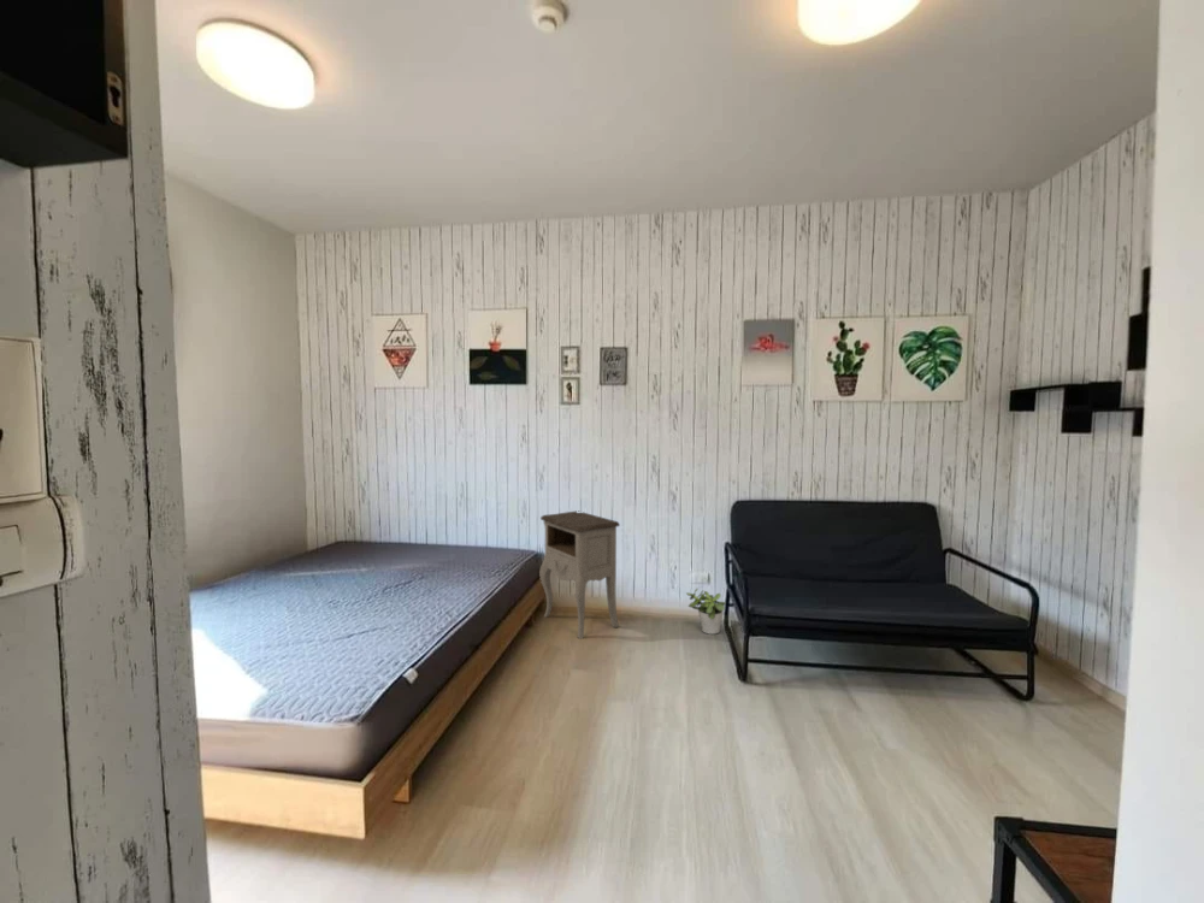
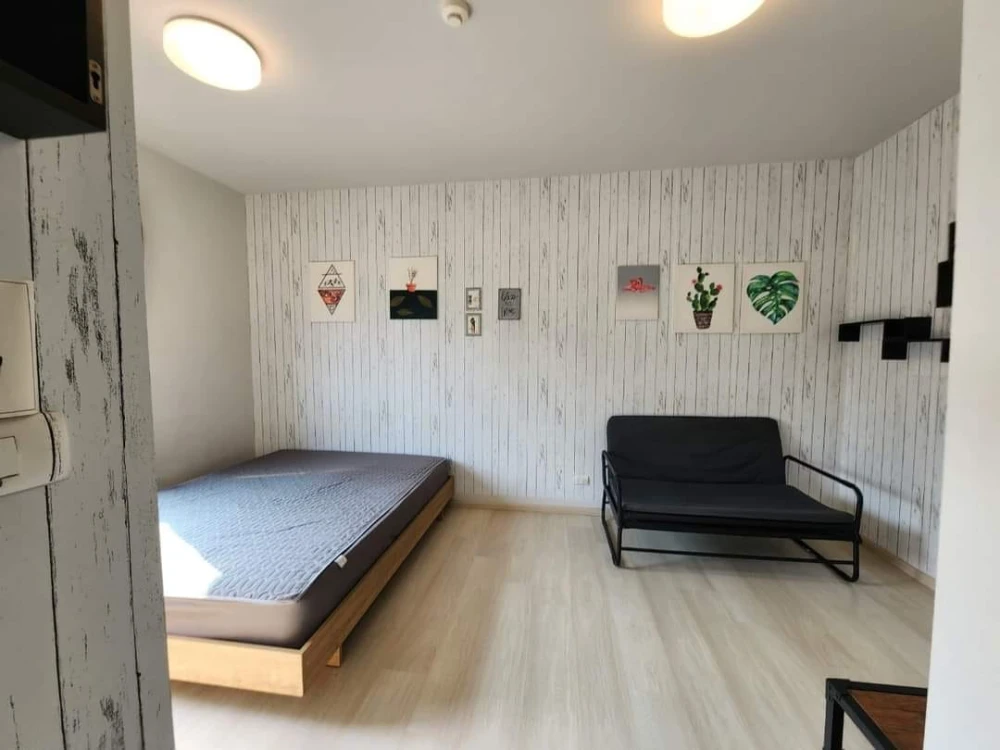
- potted plant [685,588,727,636]
- nightstand [538,510,621,641]
